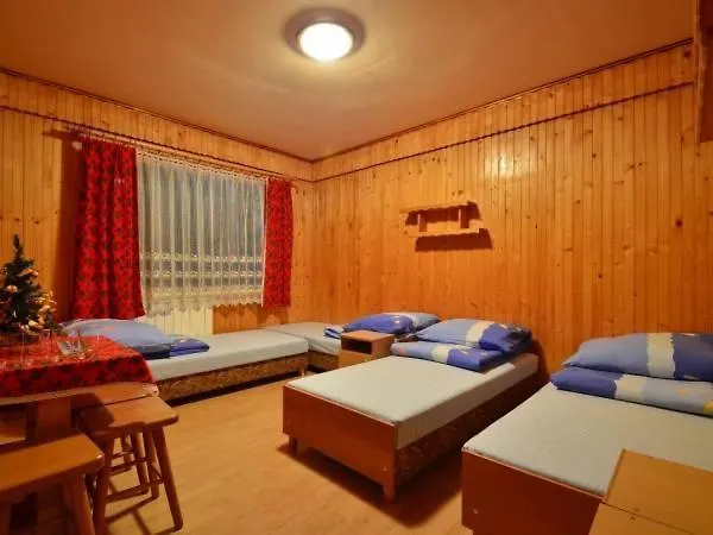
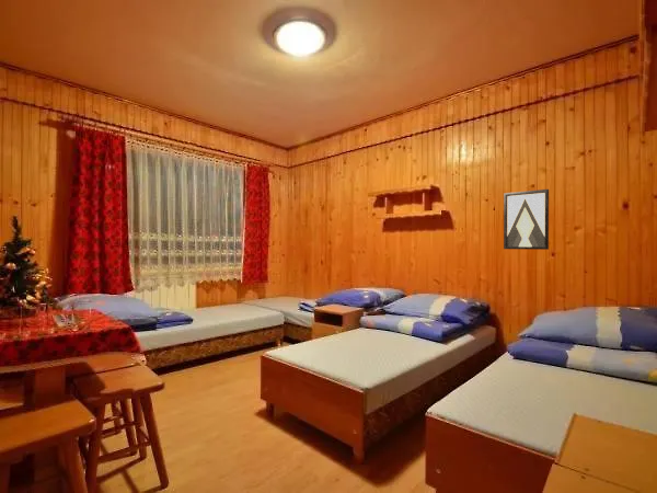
+ wall art [503,188,550,251]
